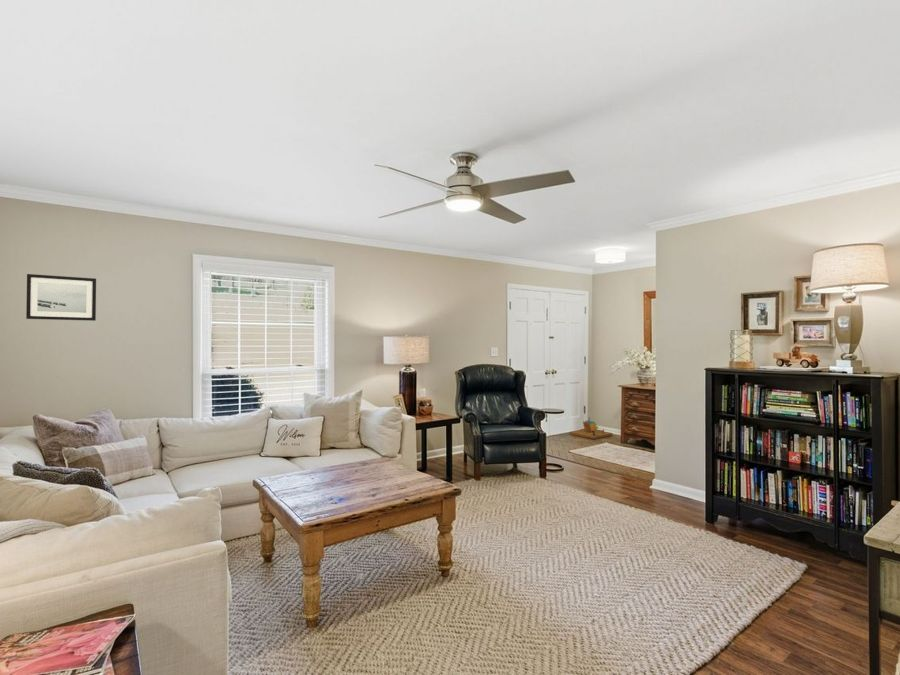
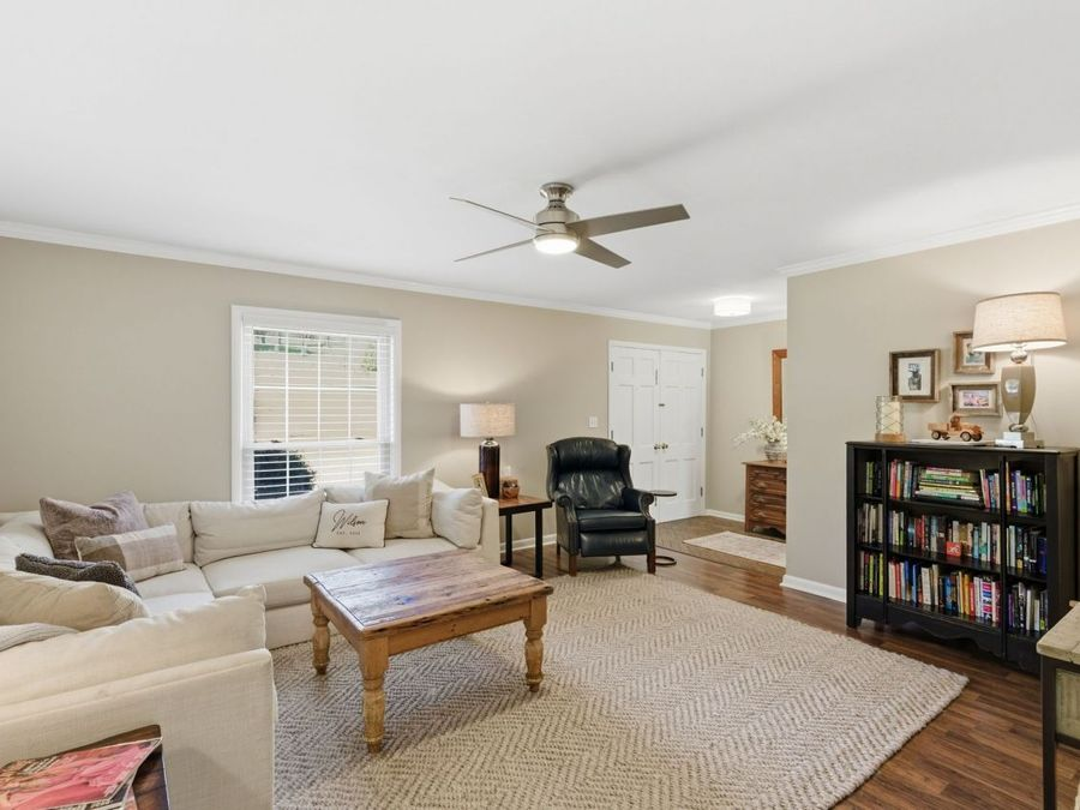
- wall art [25,273,97,322]
- toy house [569,416,614,440]
